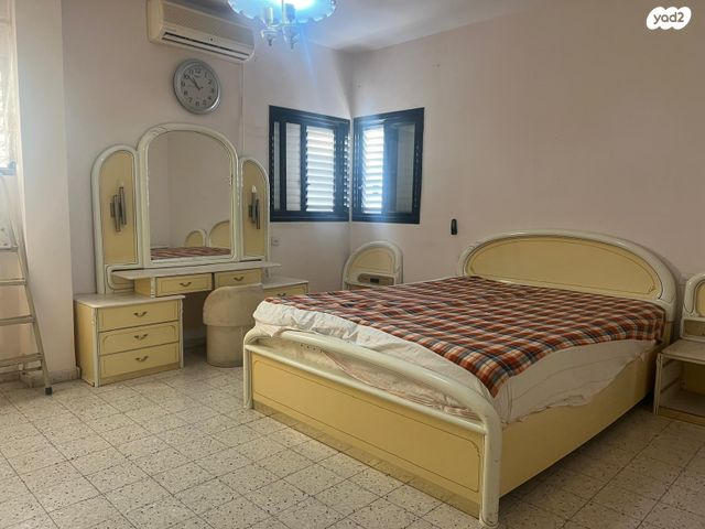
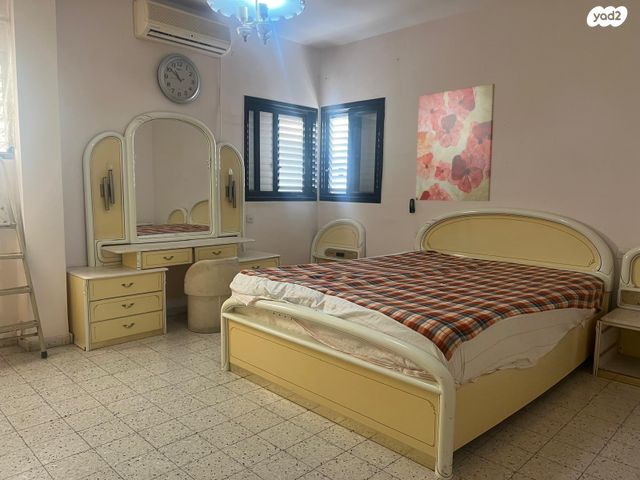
+ wall art [415,83,496,202]
